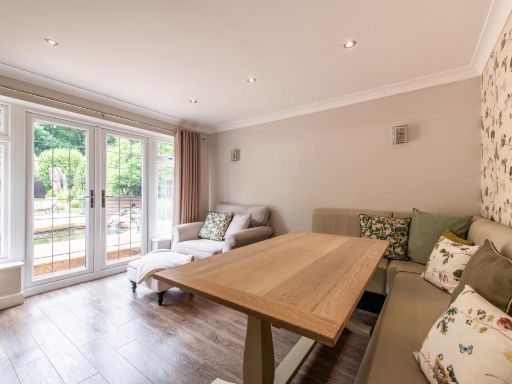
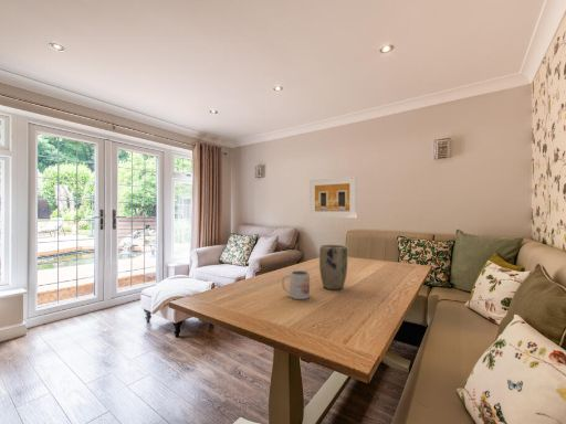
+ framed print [308,176,357,219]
+ mug [281,269,311,300]
+ plant pot [318,244,348,290]
